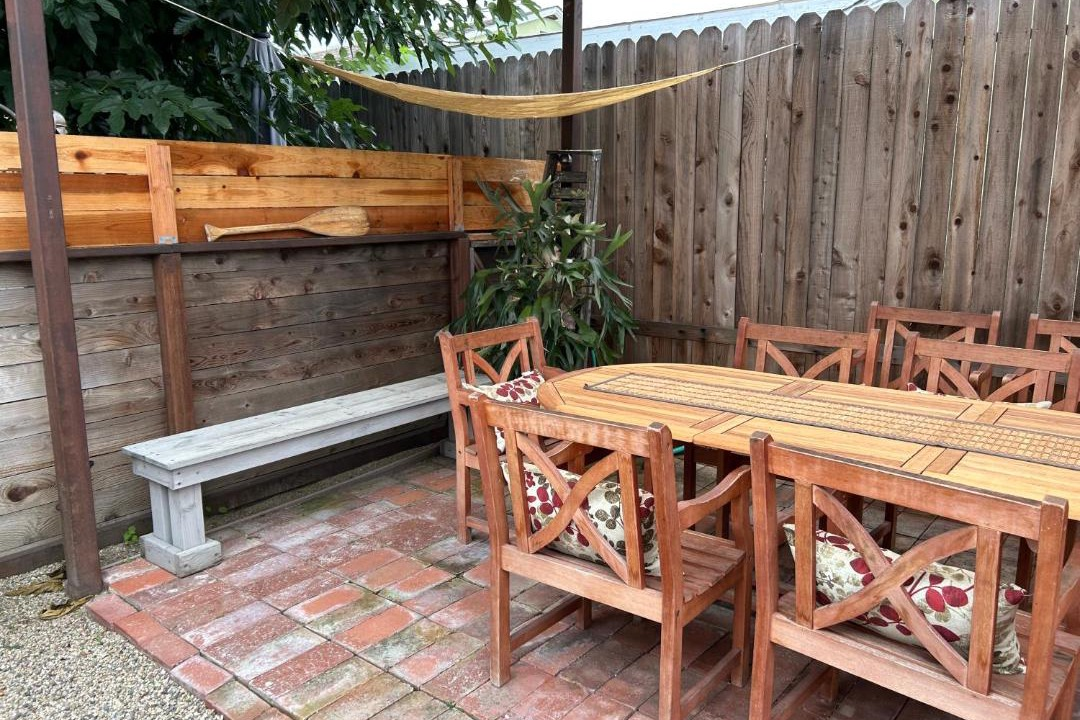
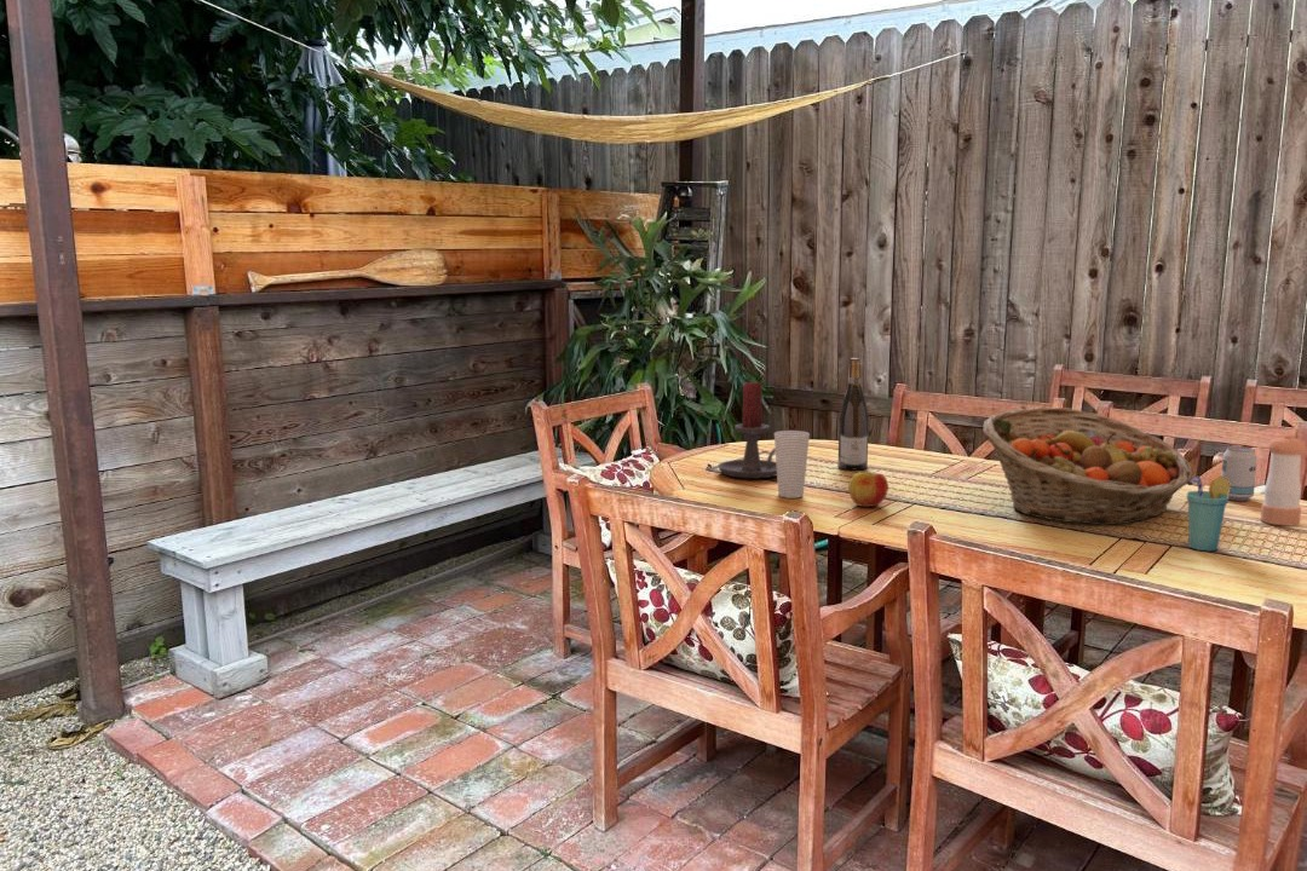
+ cup [1186,474,1231,552]
+ apple [847,471,889,508]
+ pepper shaker [1260,433,1307,526]
+ wine bottle [836,357,870,471]
+ beverage can [1220,445,1259,502]
+ fruit basket [981,406,1193,525]
+ cup [773,429,811,500]
+ candle holder [718,380,777,479]
